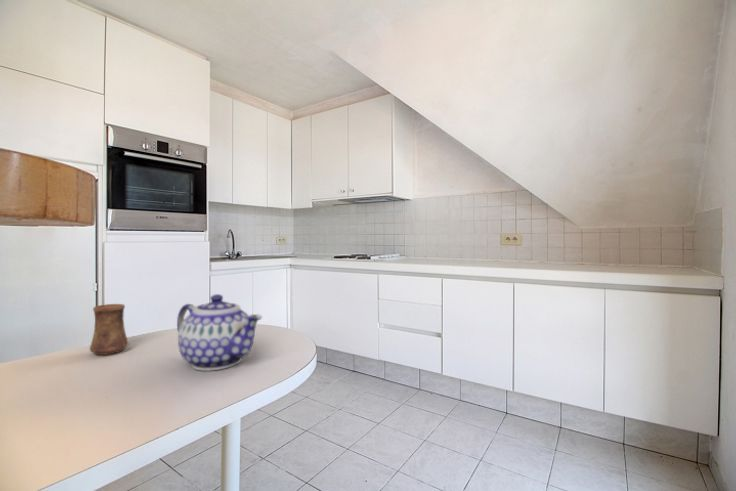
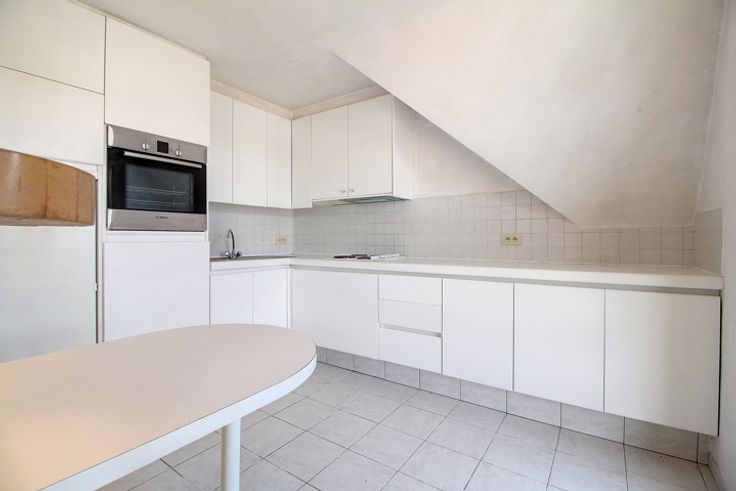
- cup [89,303,130,356]
- teapot [176,293,263,372]
